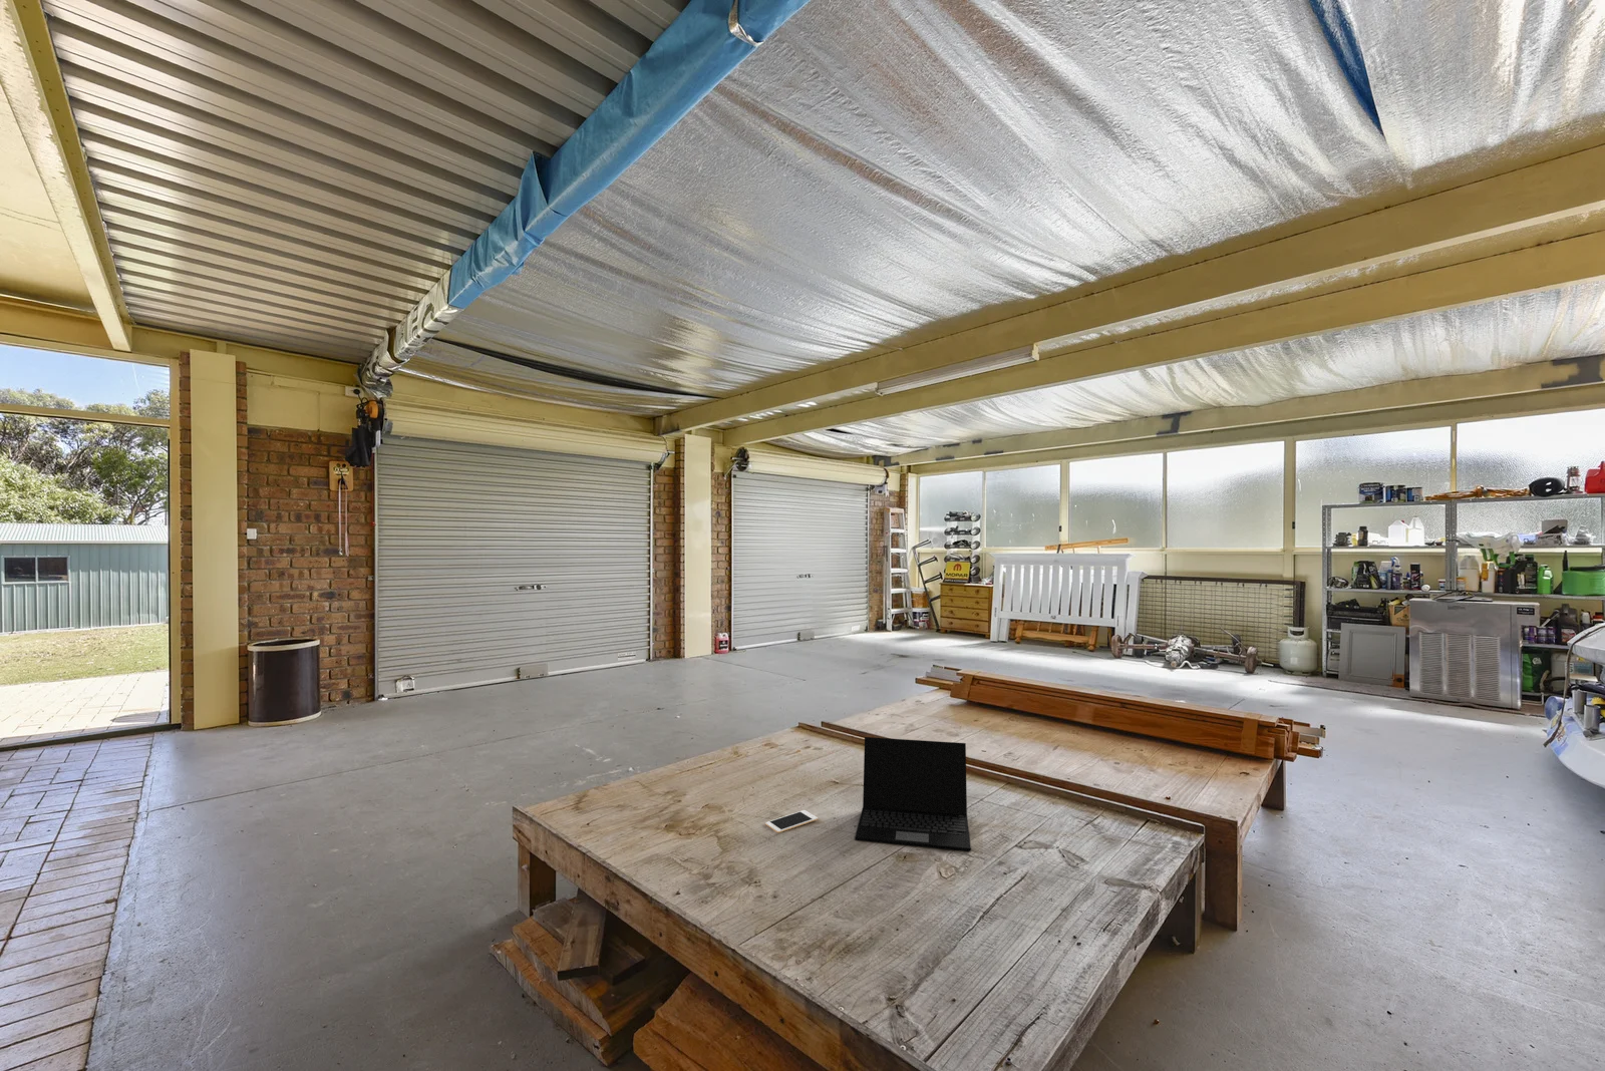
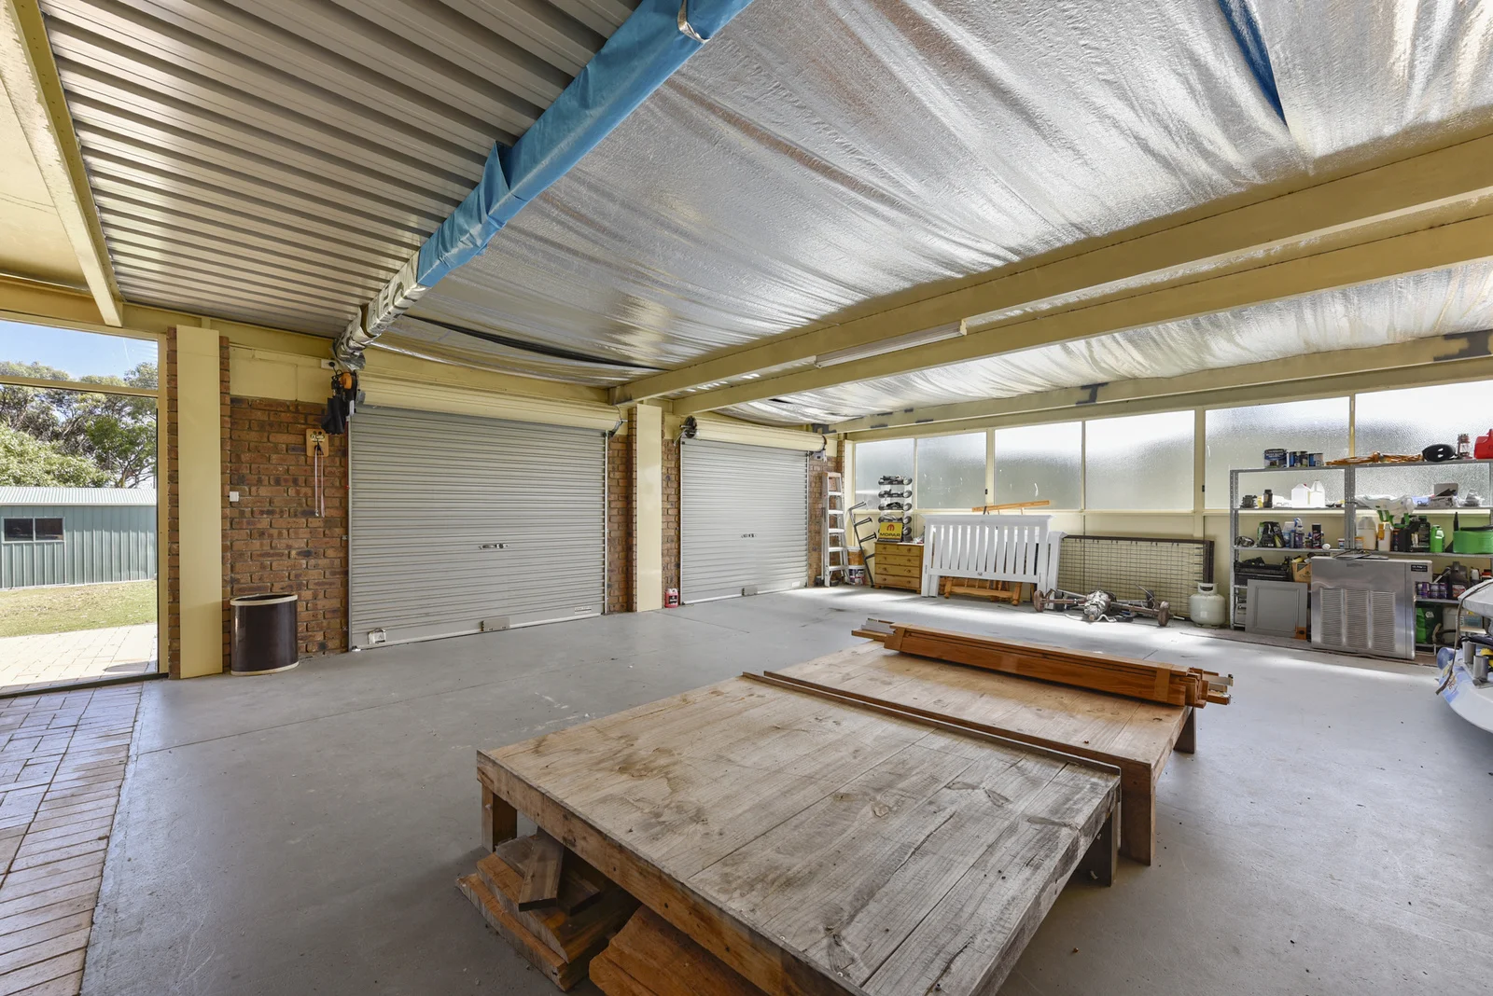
- cell phone [765,809,819,833]
- laptop [853,736,972,852]
